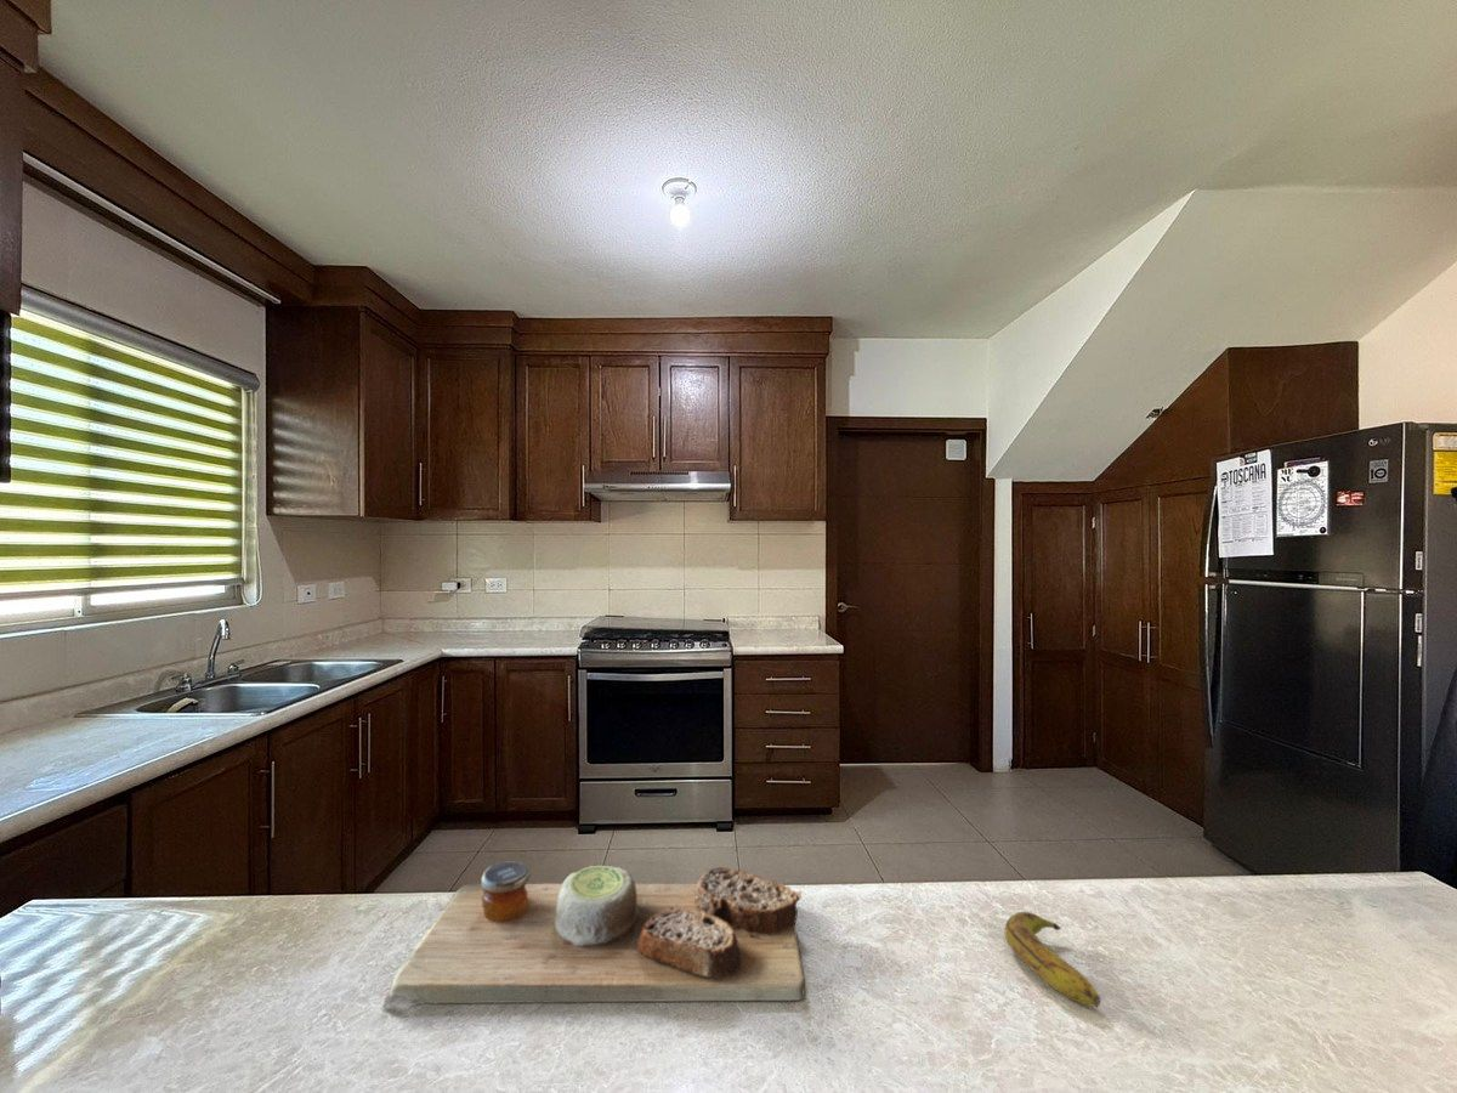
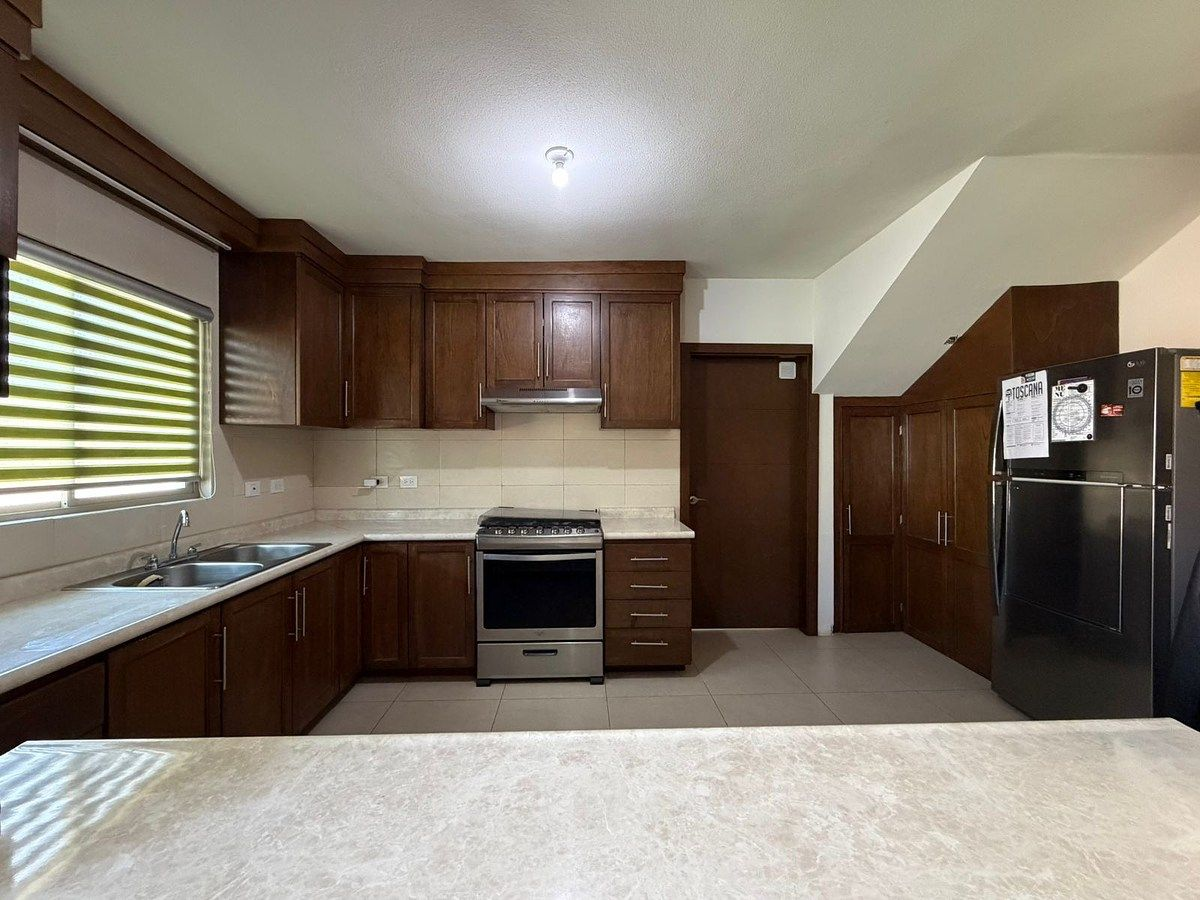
- cutting board [382,860,806,1007]
- banana [1004,911,1101,1008]
